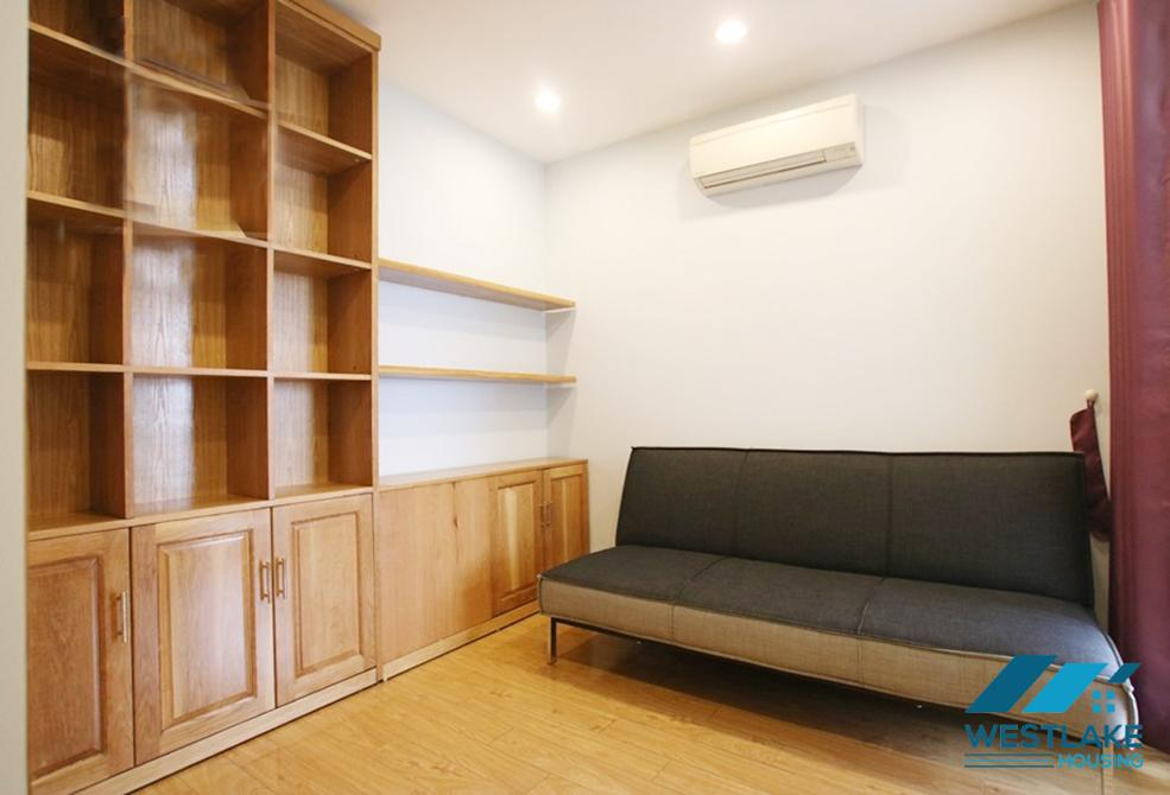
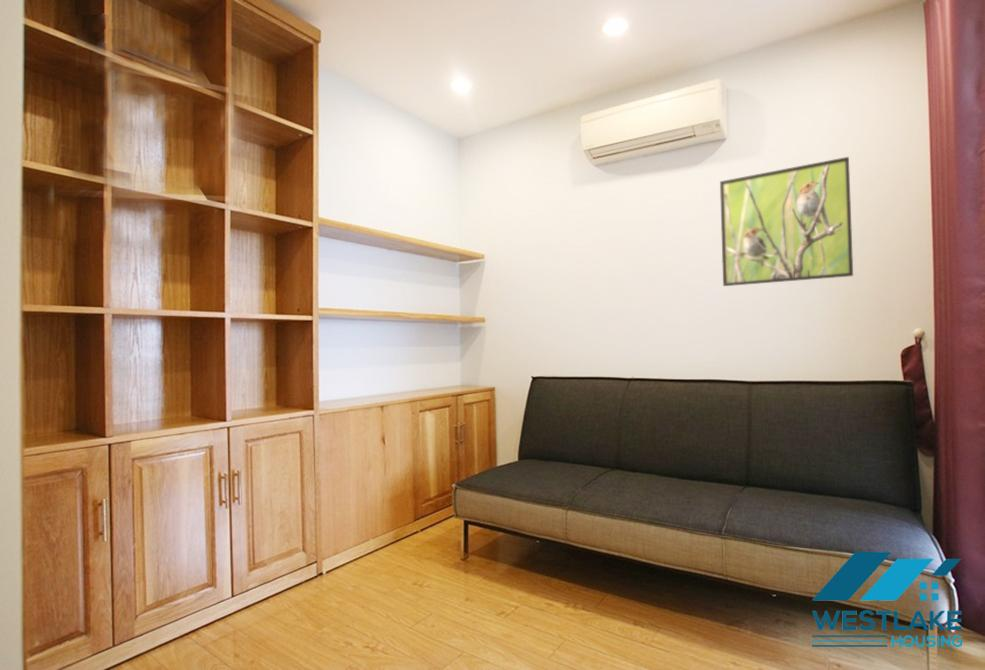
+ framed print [719,156,854,287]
